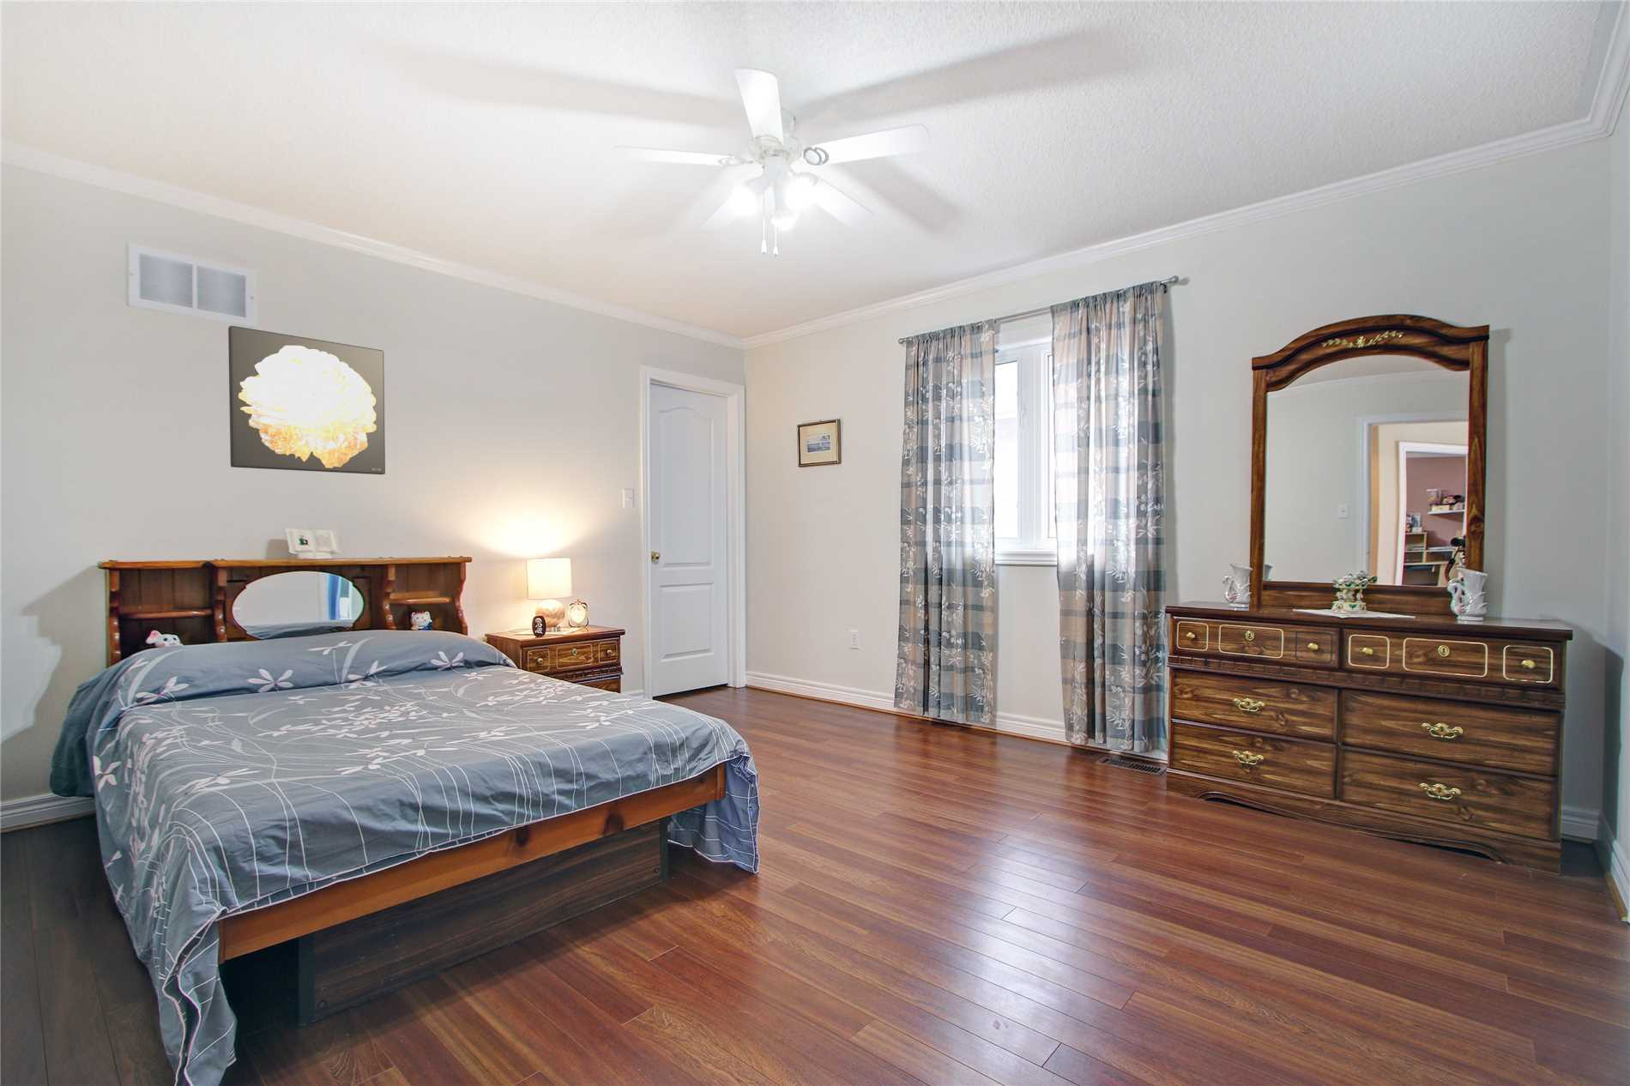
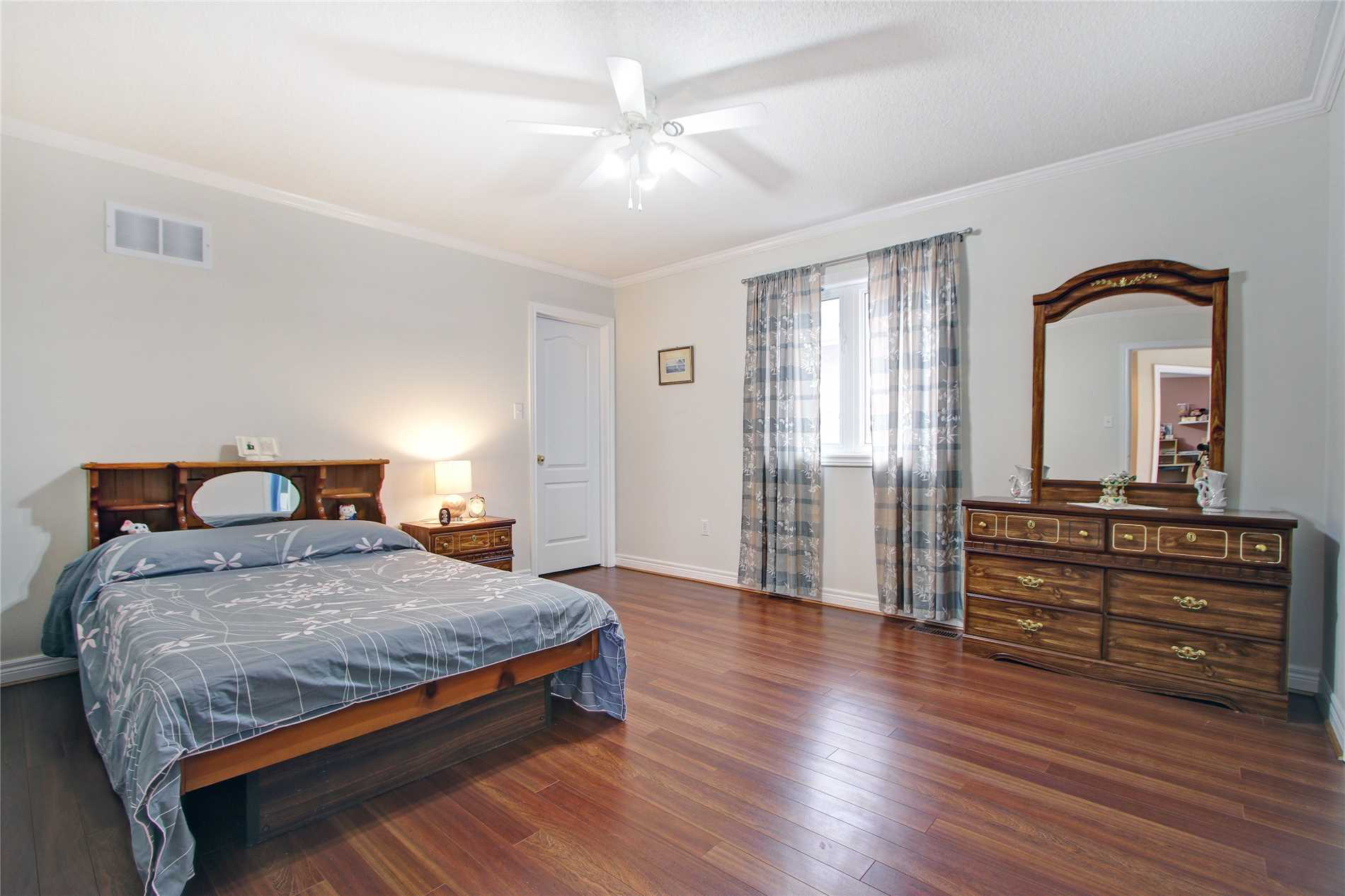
- wall art [228,325,387,475]
